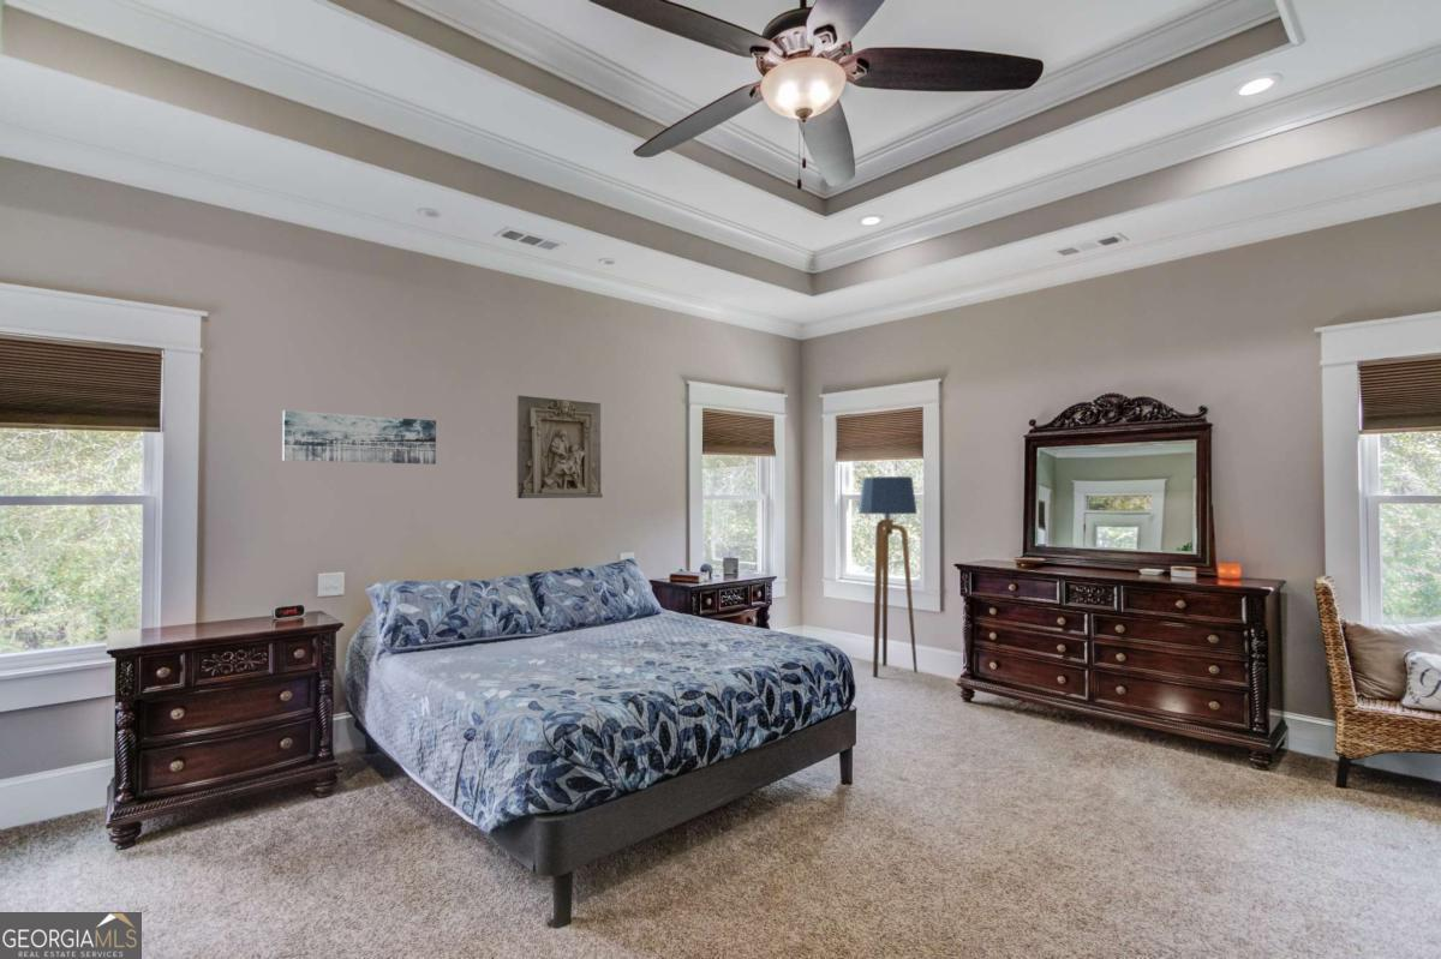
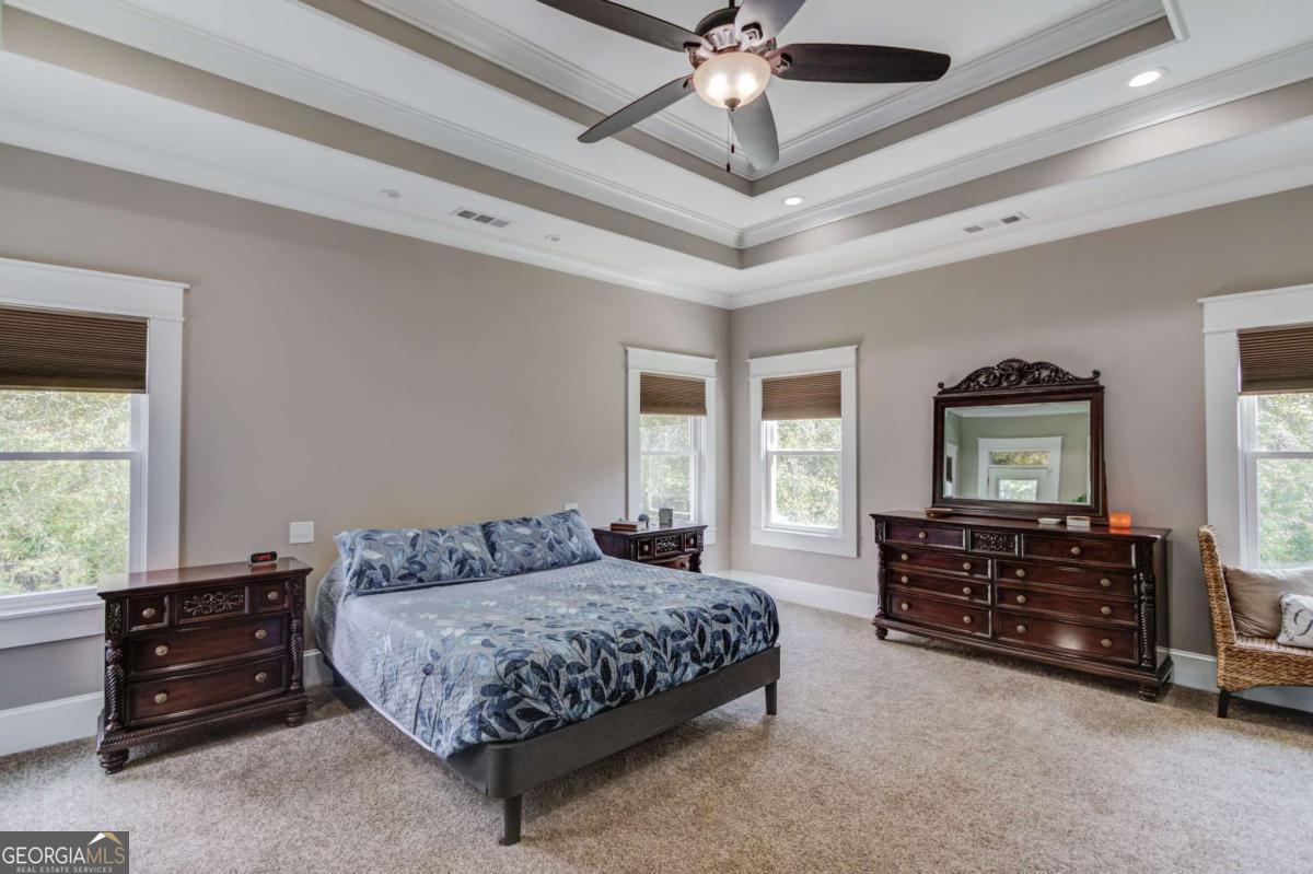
- relief panel [515,395,604,499]
- floor lamp [857,475,919,678]
- wall art [281,409,437,466]
